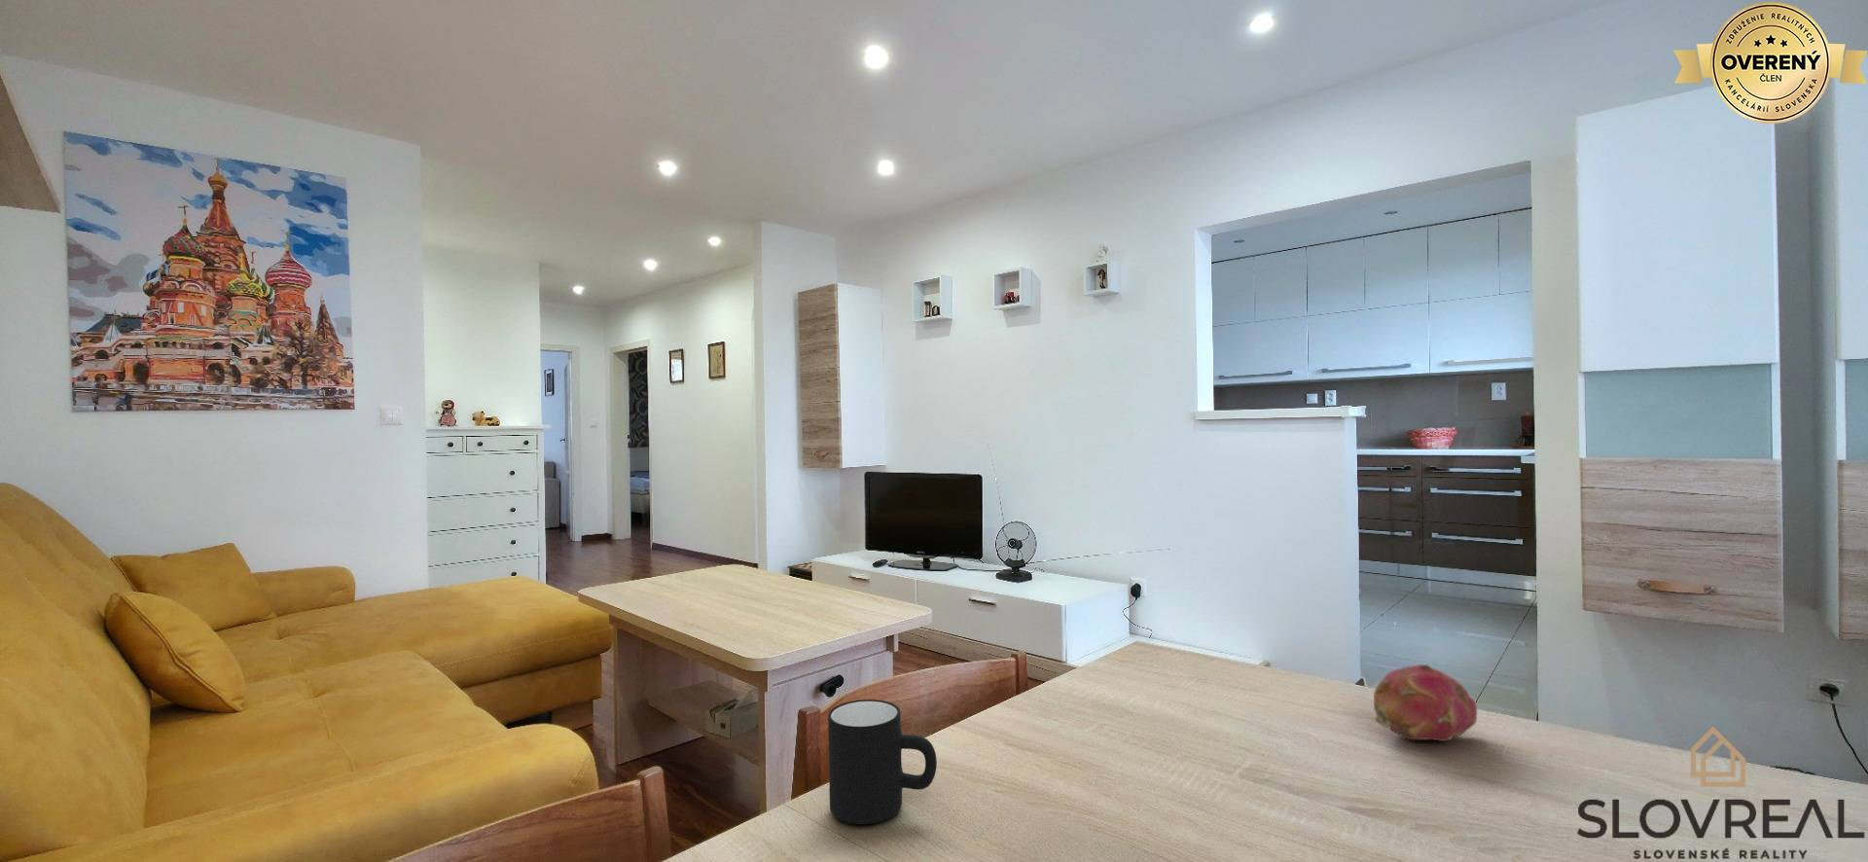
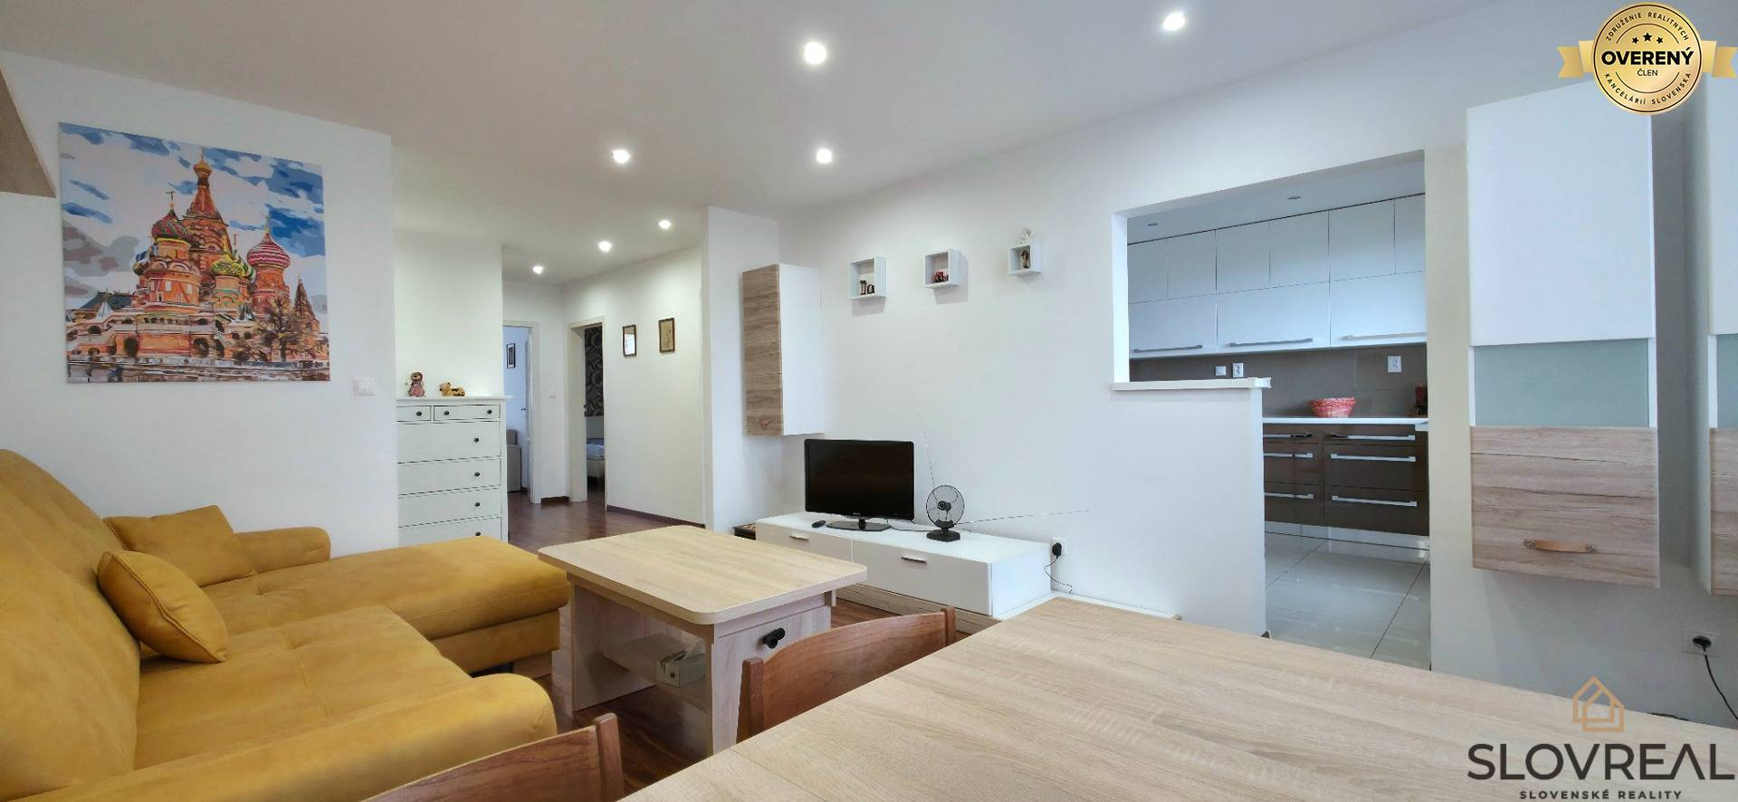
- mug [827,699,938,825]
- fruit [1372,663,1478,742]
